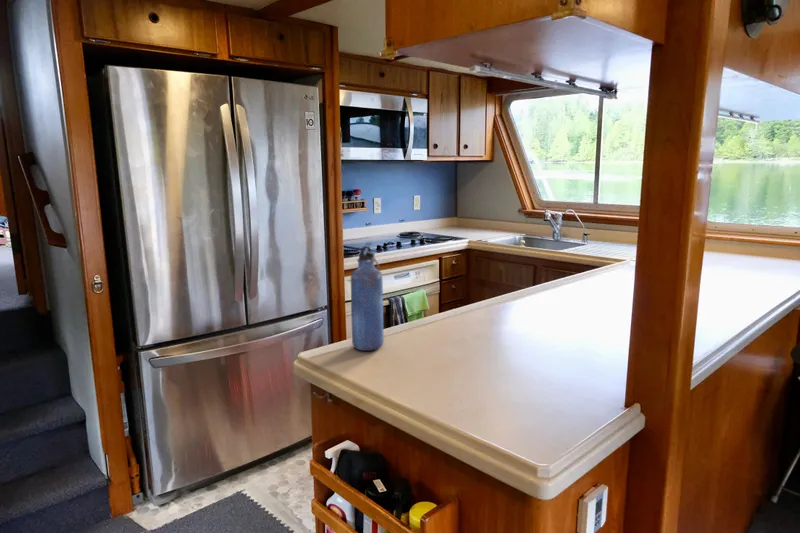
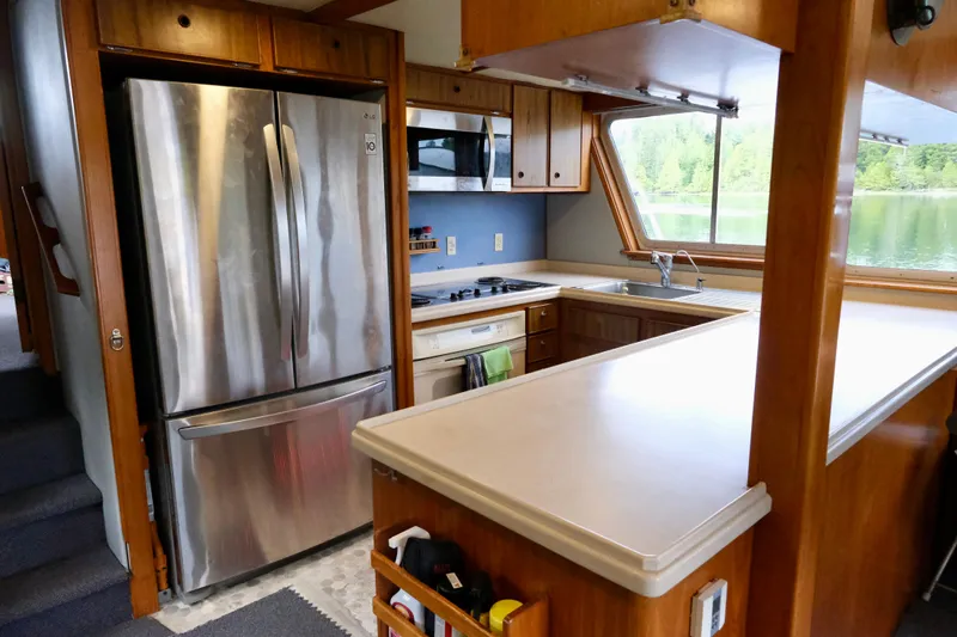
- water bottle [350,245,384,352]
